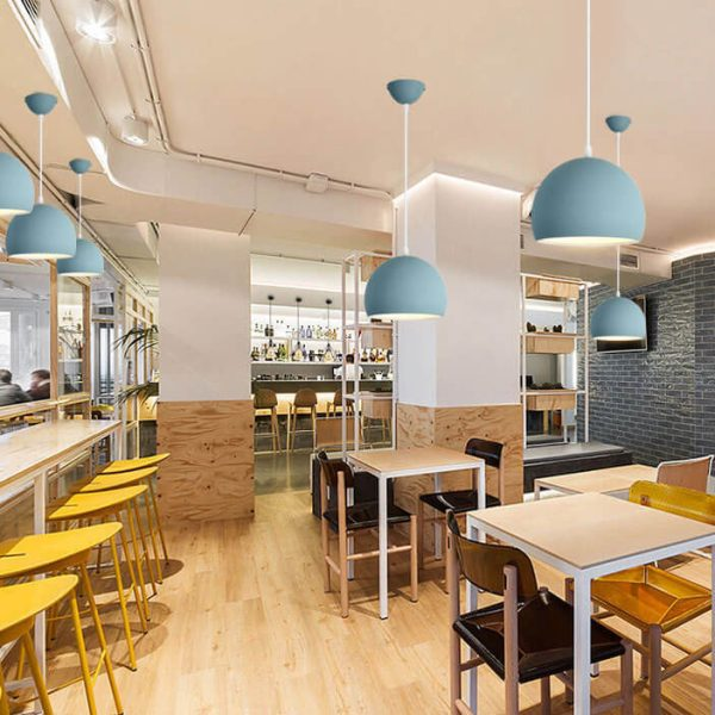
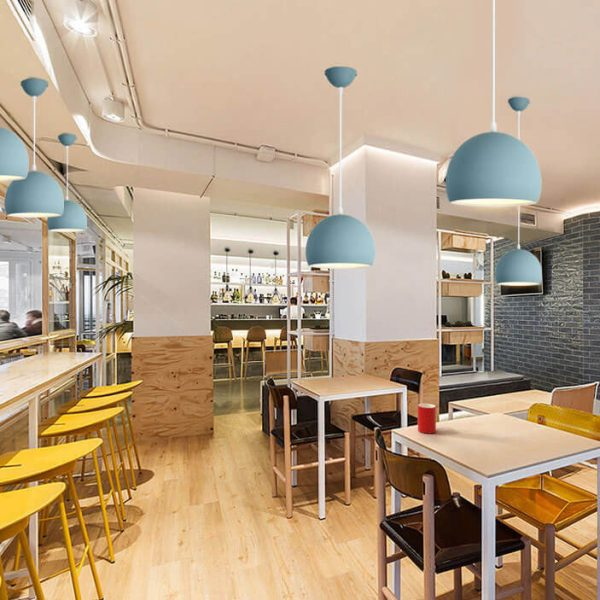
+ cup [417,403,437,435]
